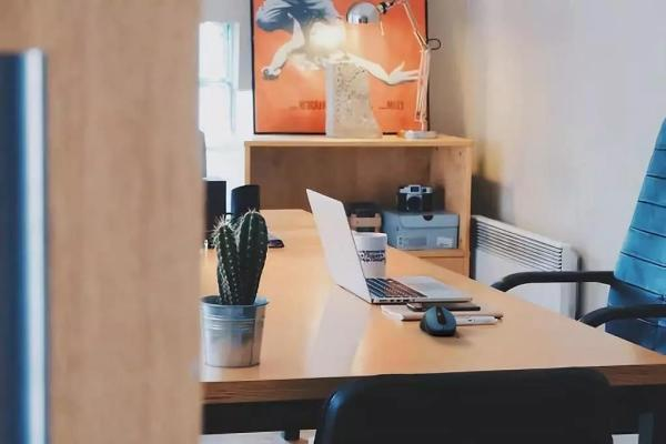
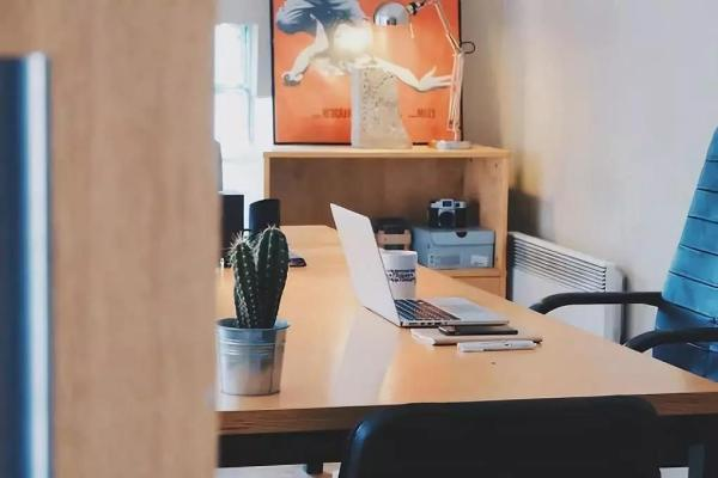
- computer mouse [418,305,457,336]
